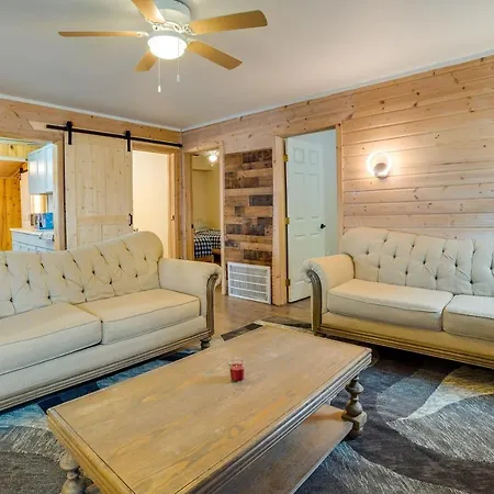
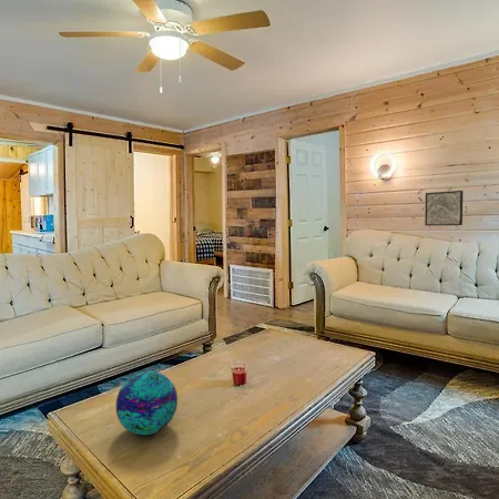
+ wall art [424,190,465,226]
+ decorative ball [115,370,179,437]
